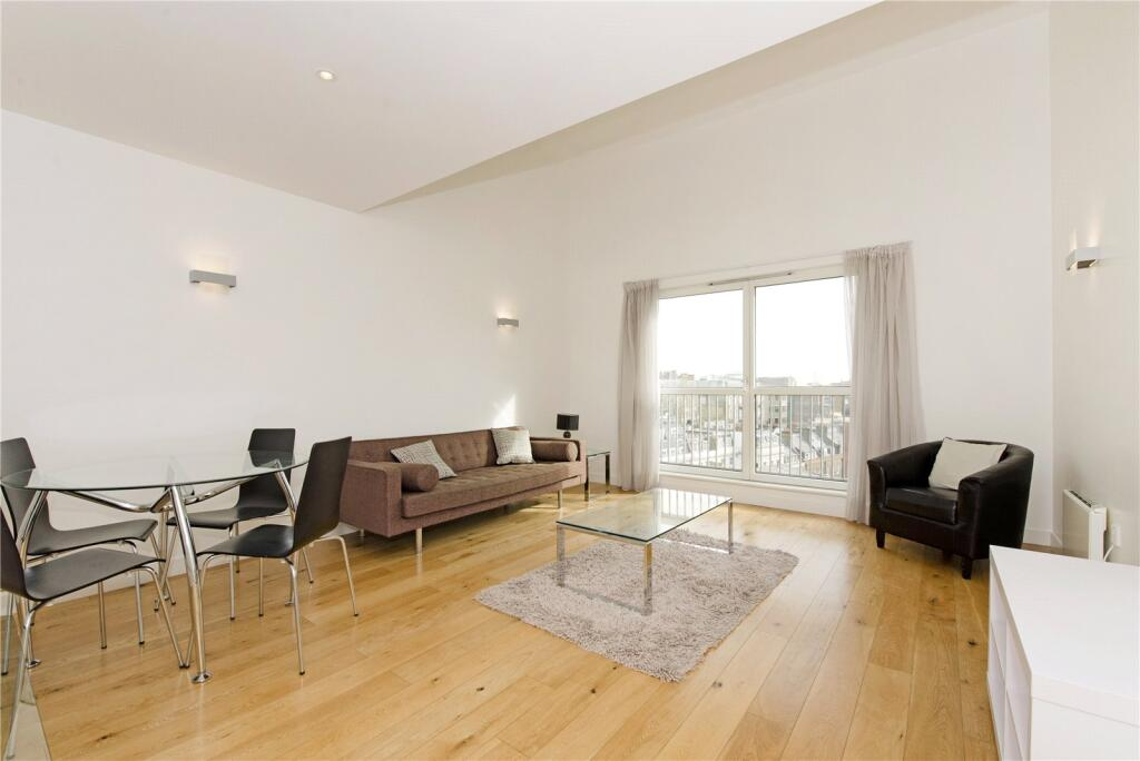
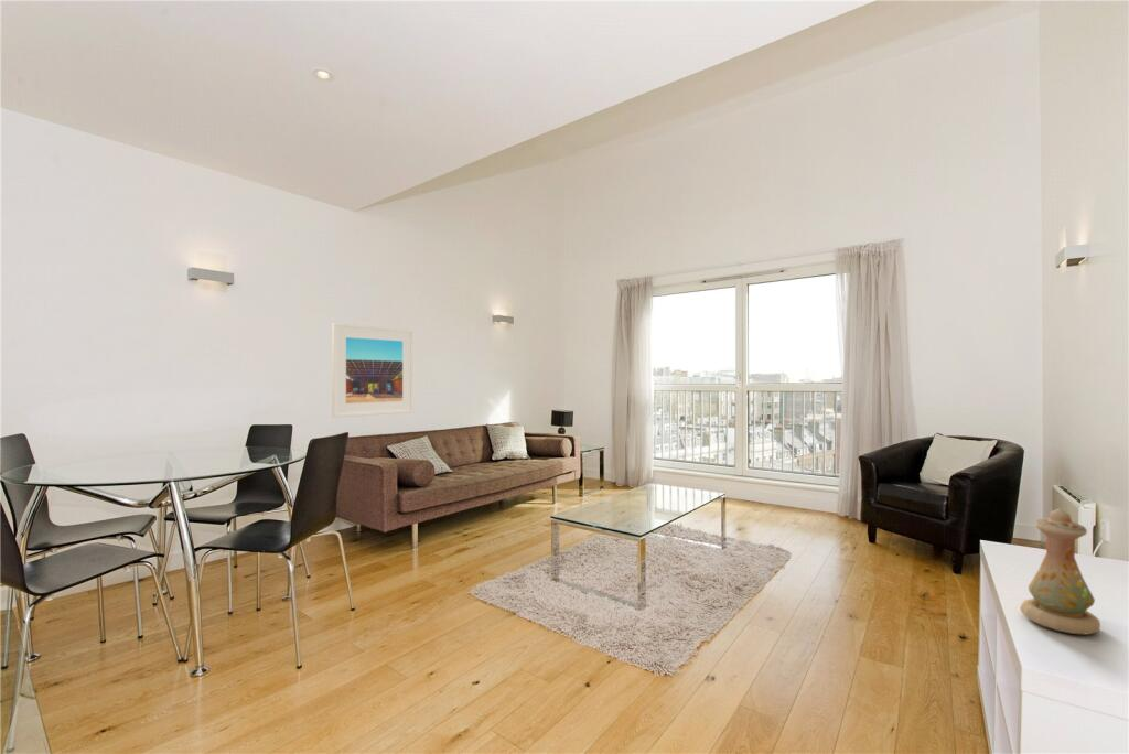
+ vase [1019,507,1101,636]
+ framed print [331,322,415,419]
